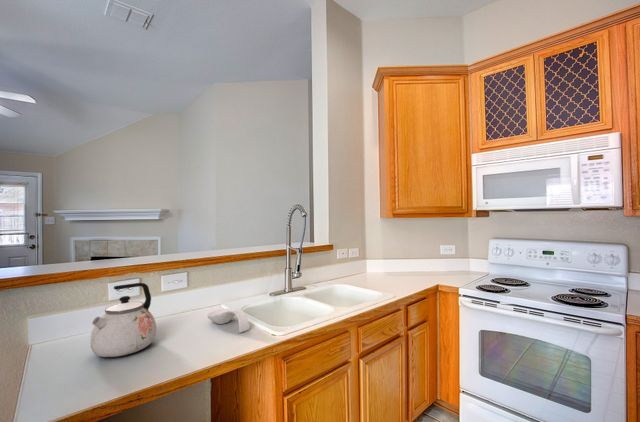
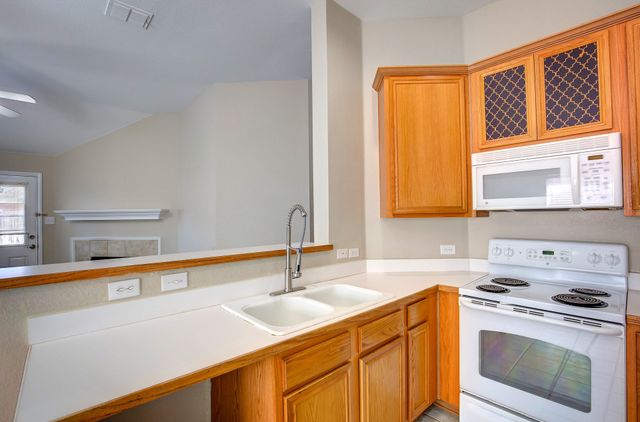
- spoon rest [206,307,251,333]
- kettle [89,282,157,358]
